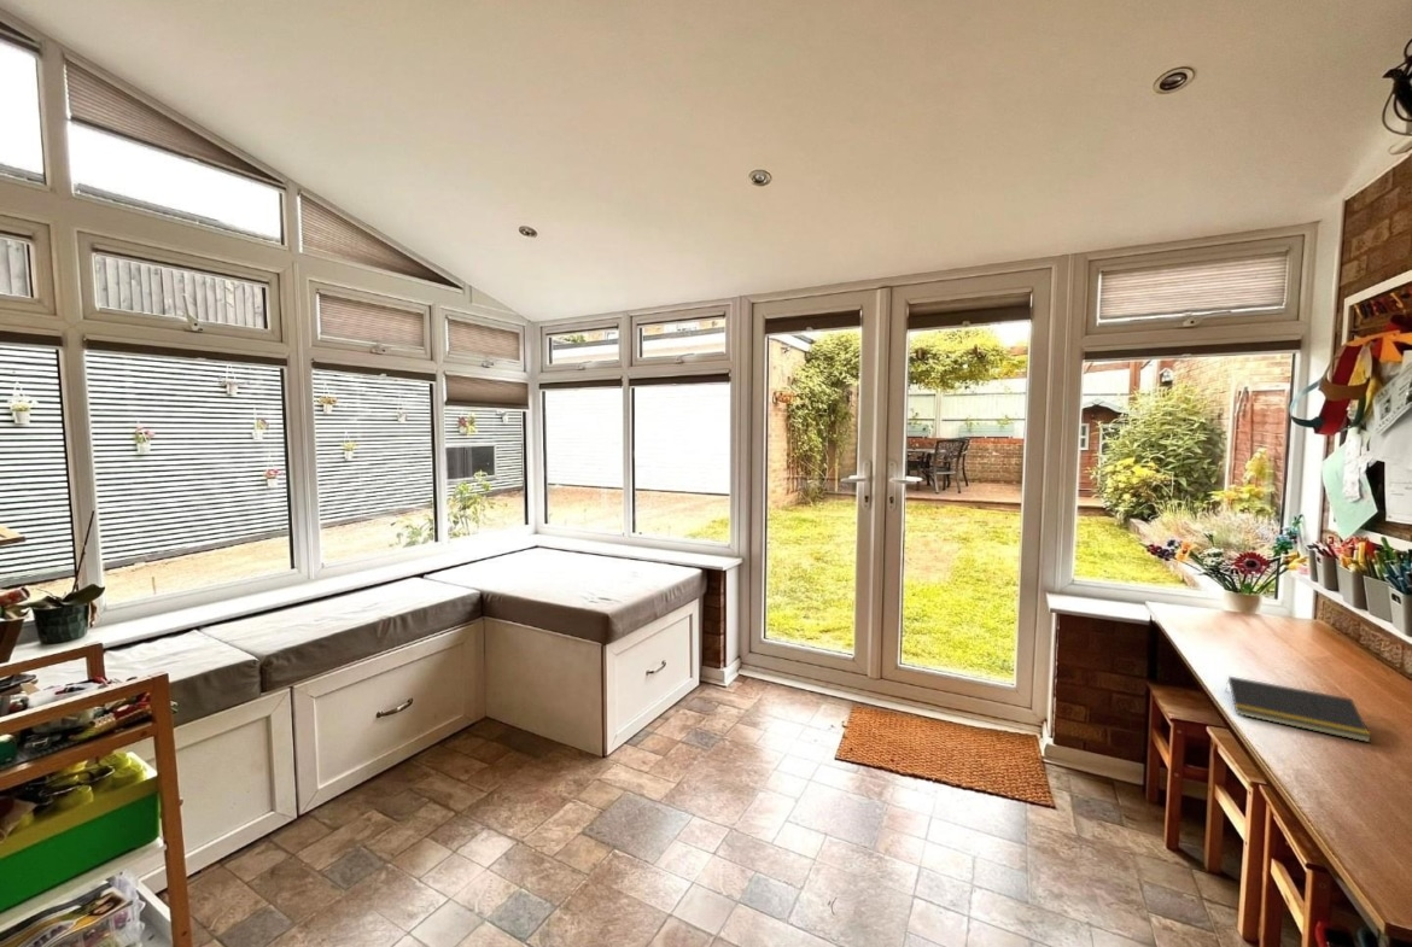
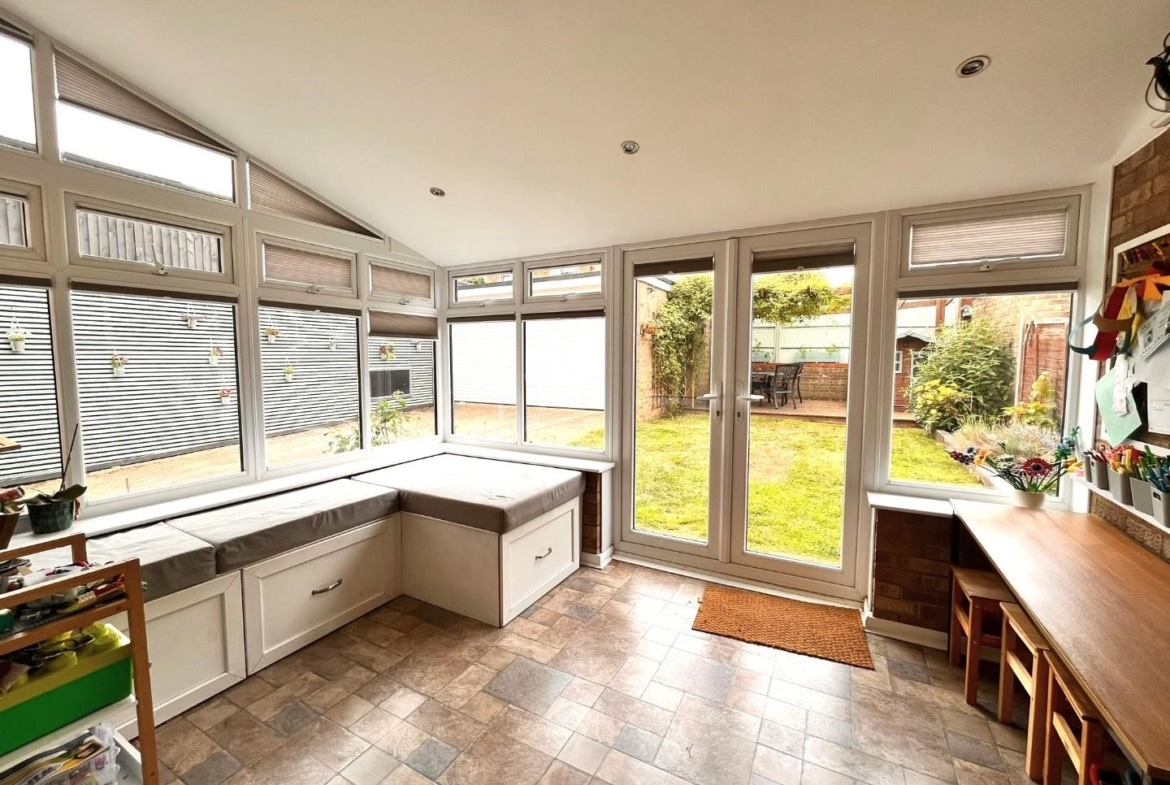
- notepad [1224,676,1372,744]
